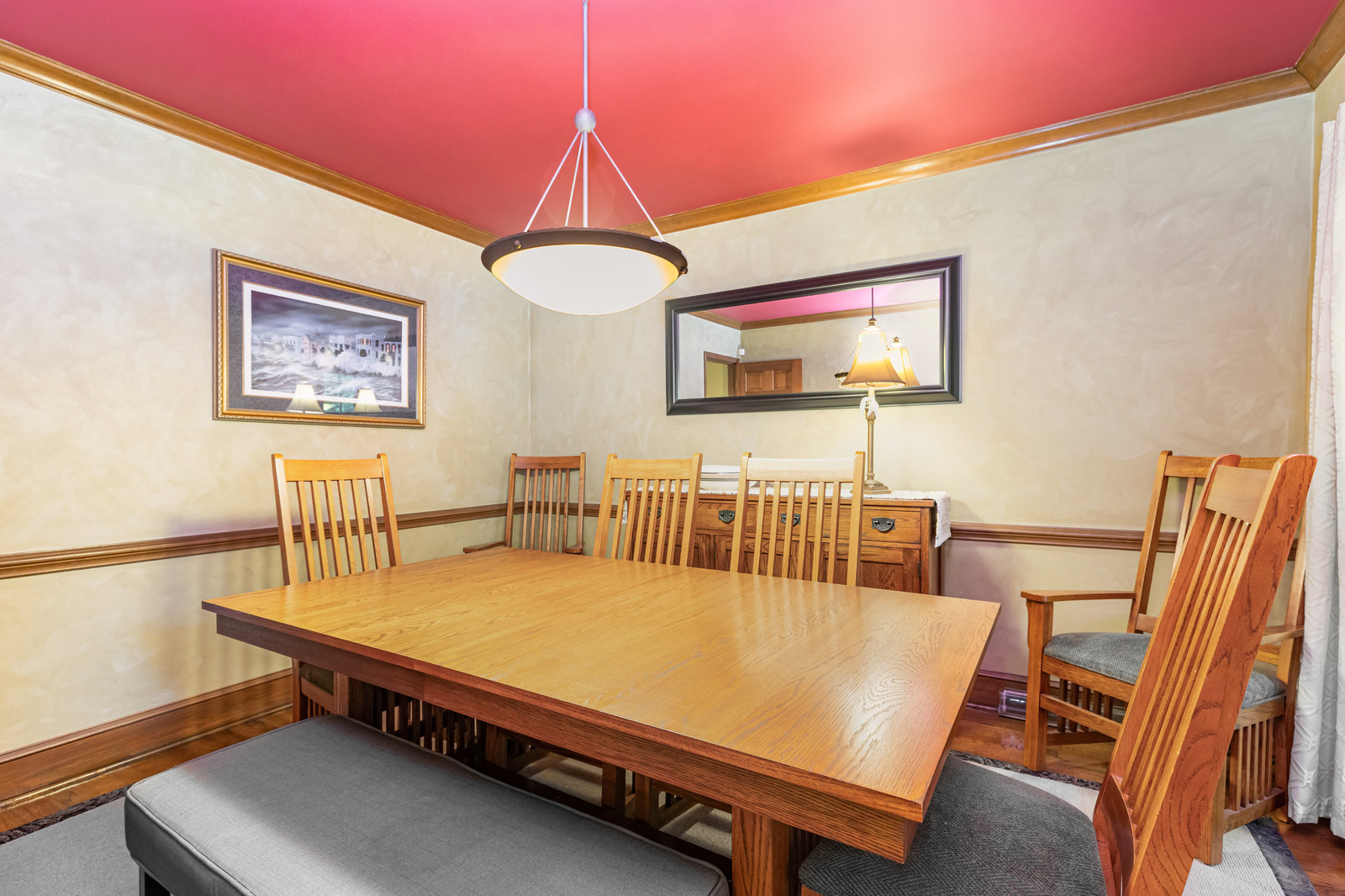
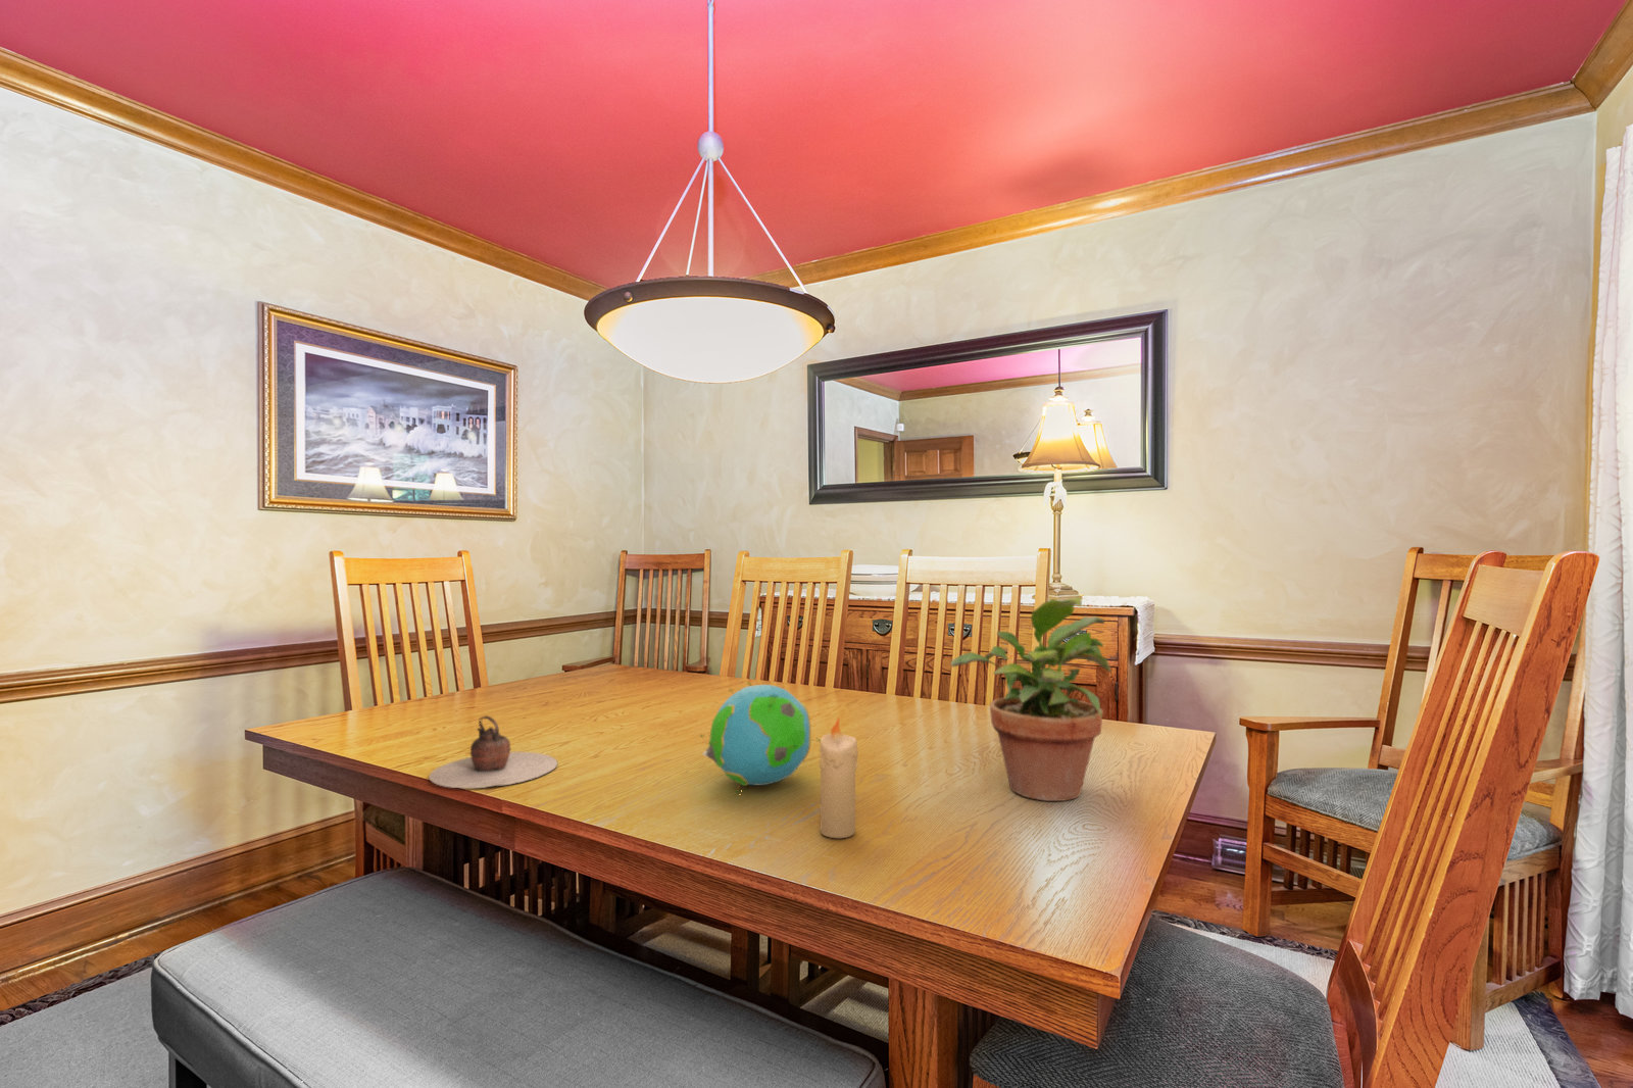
+ decorative ball [699,680,820,794]
+ candle [818,716,860,839]
+ teapot [427,714,558,789]
+ potted plant [951,596,1112,803]
